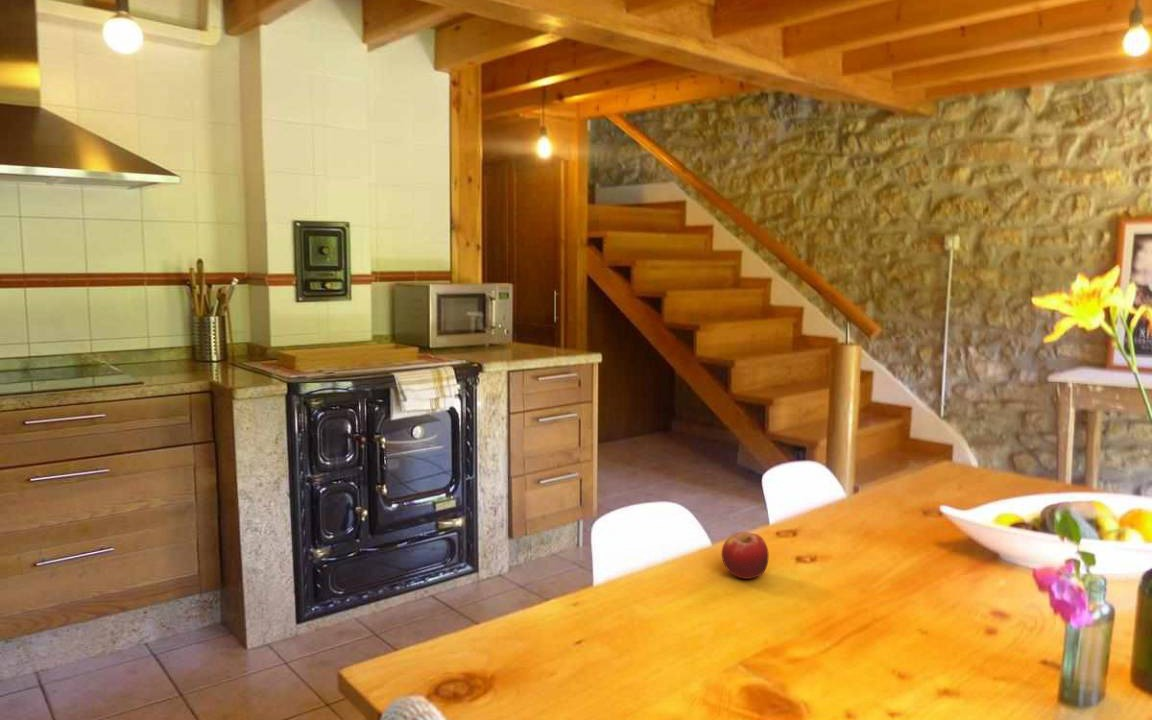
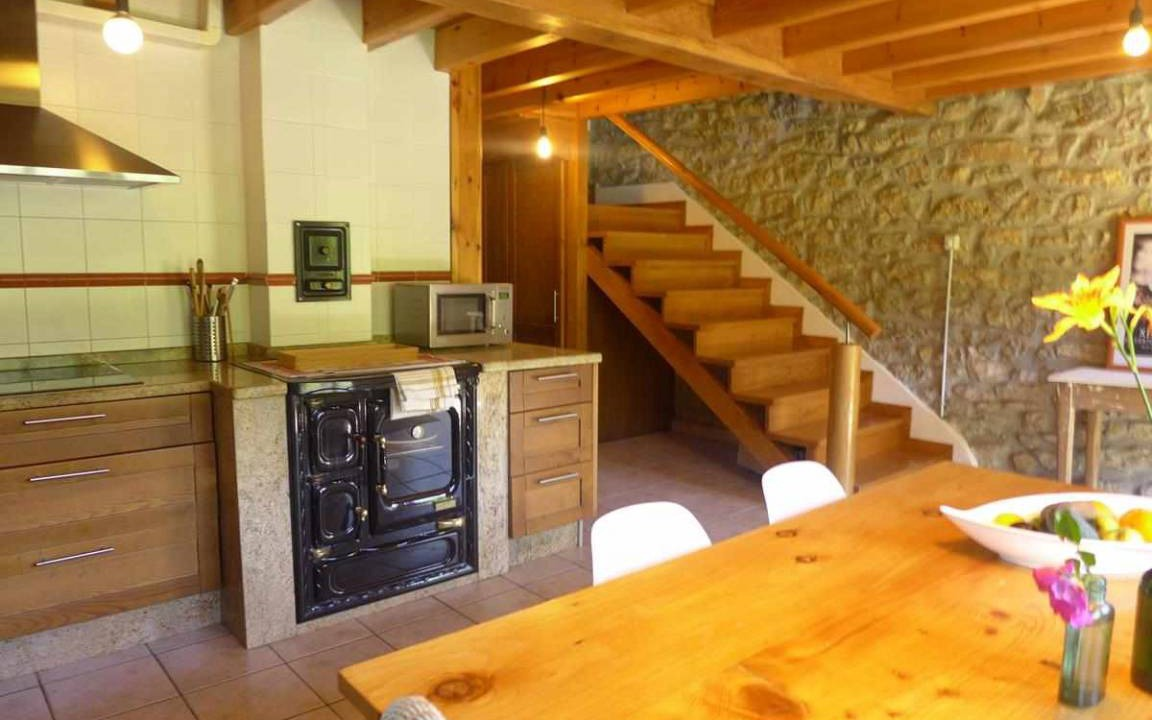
- fruit [721,531,770,580]
